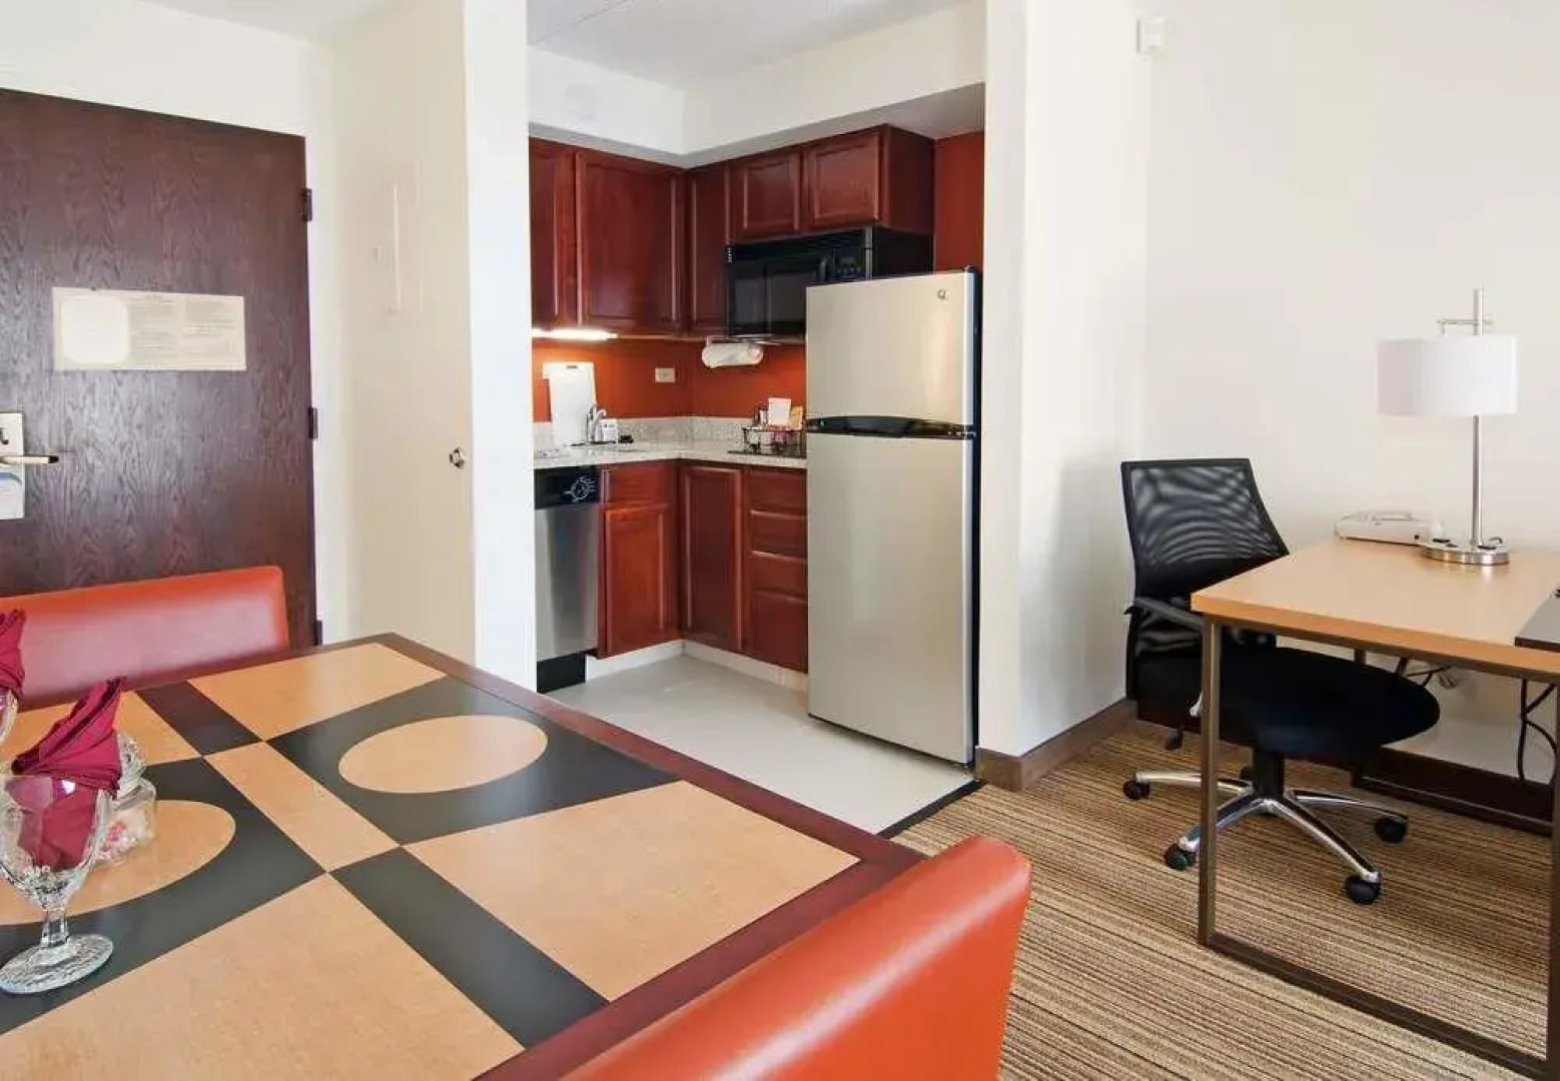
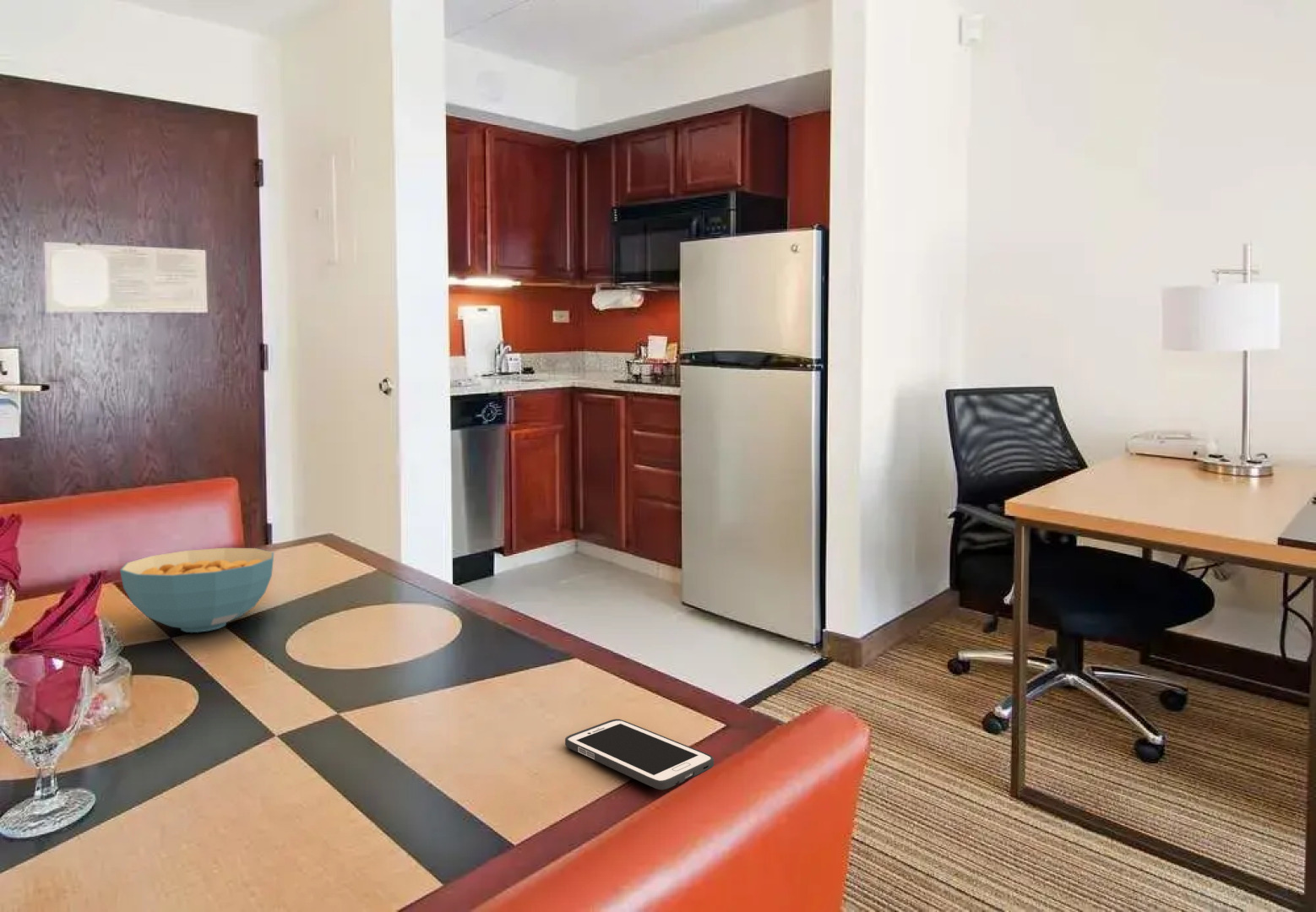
+ cell phone [564,719,715,790]
+ cereal bowl [119,547,275,633]
